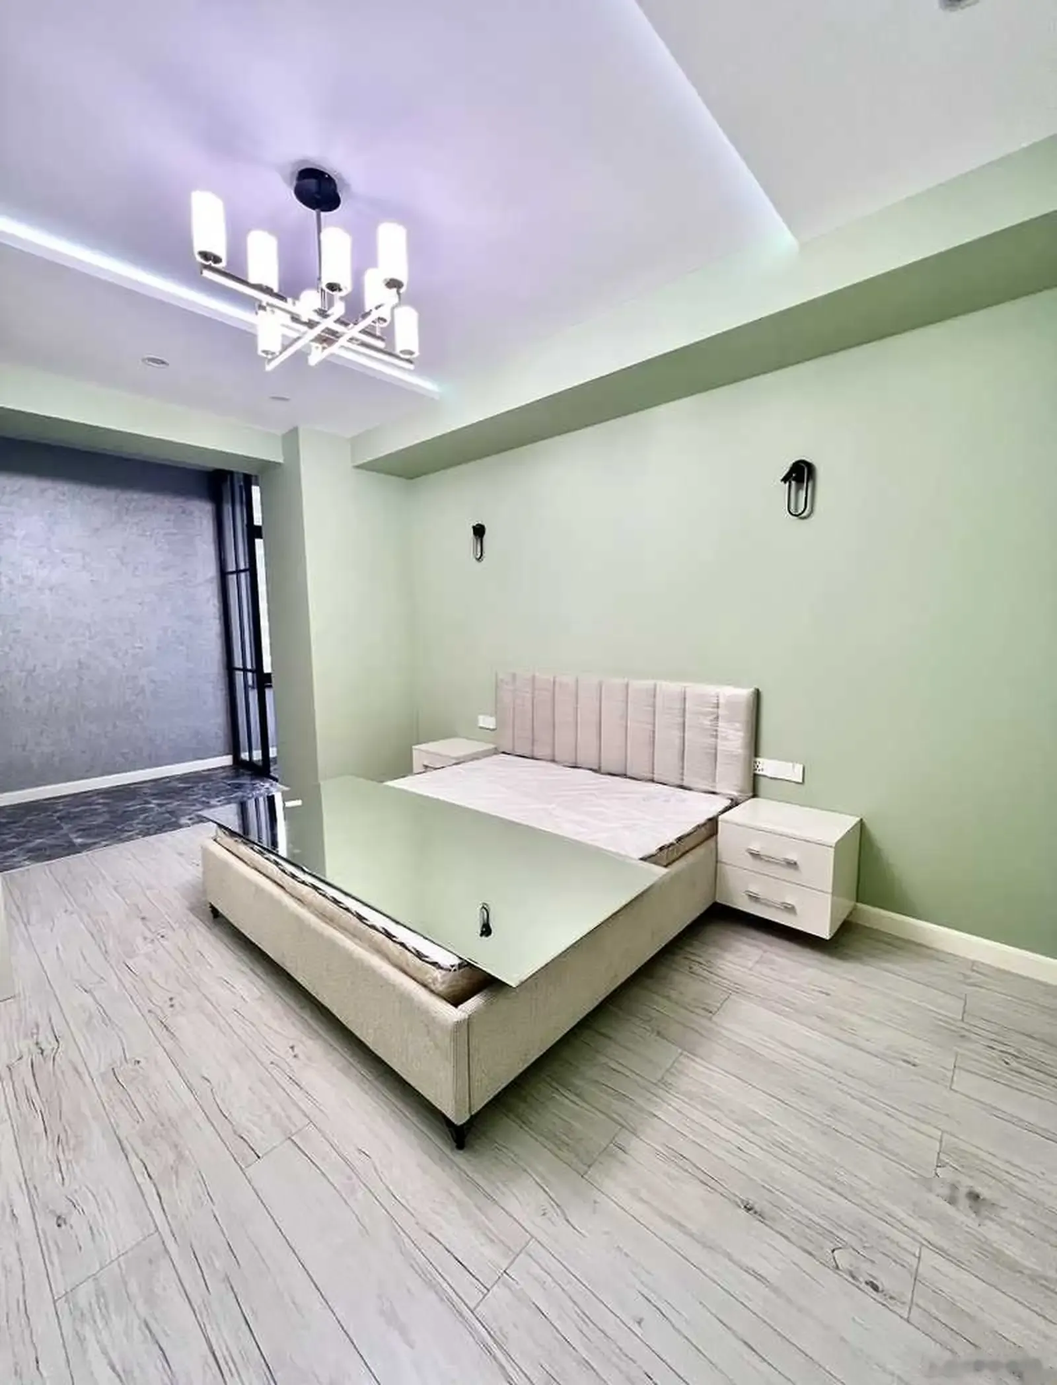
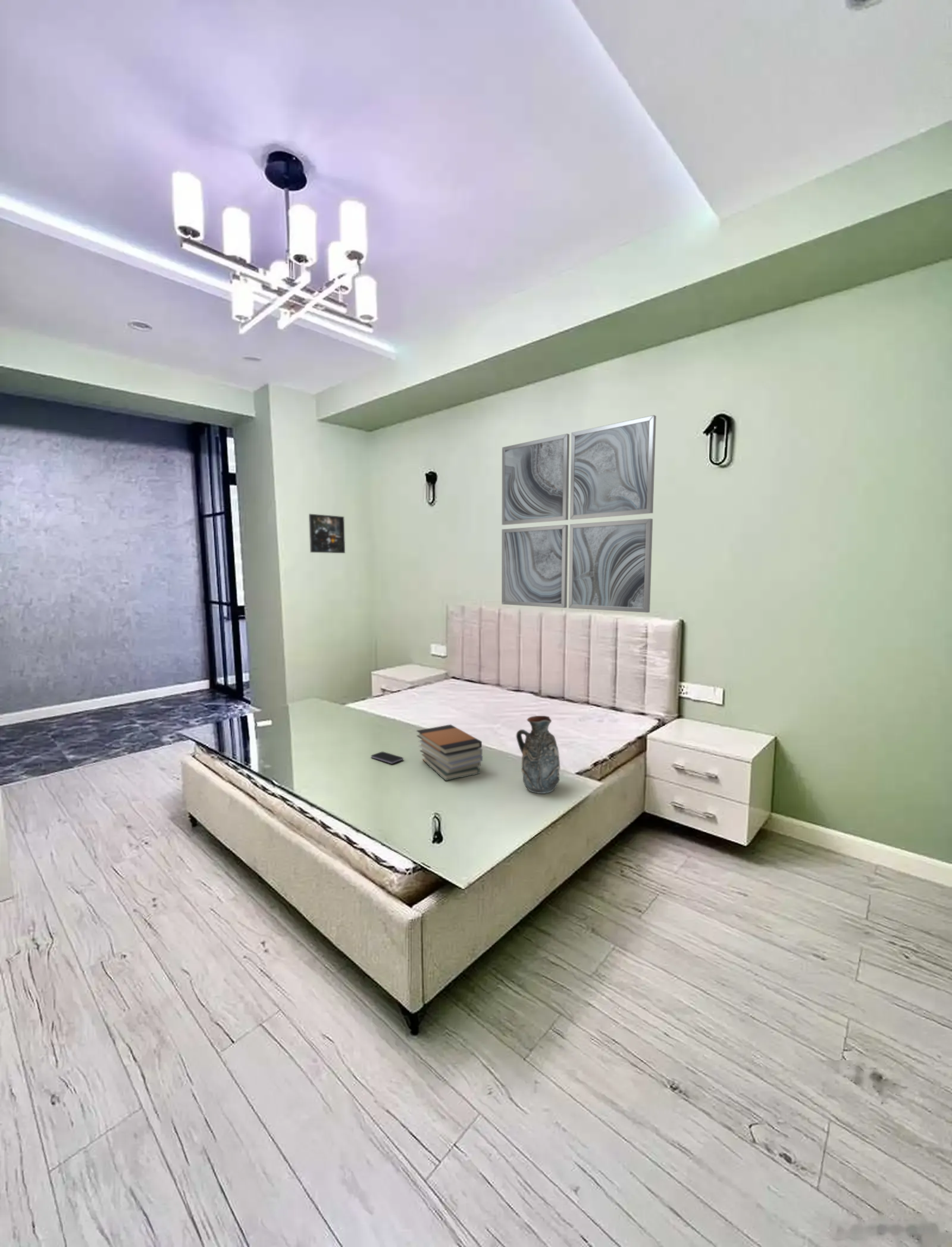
+ book stack [416,724,483,781]
+ decorative vase [515,715,561,794]
+ wall art [501,415,657,613]
+ smartphone [371,751,404,765]
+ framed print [308,513,346,554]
